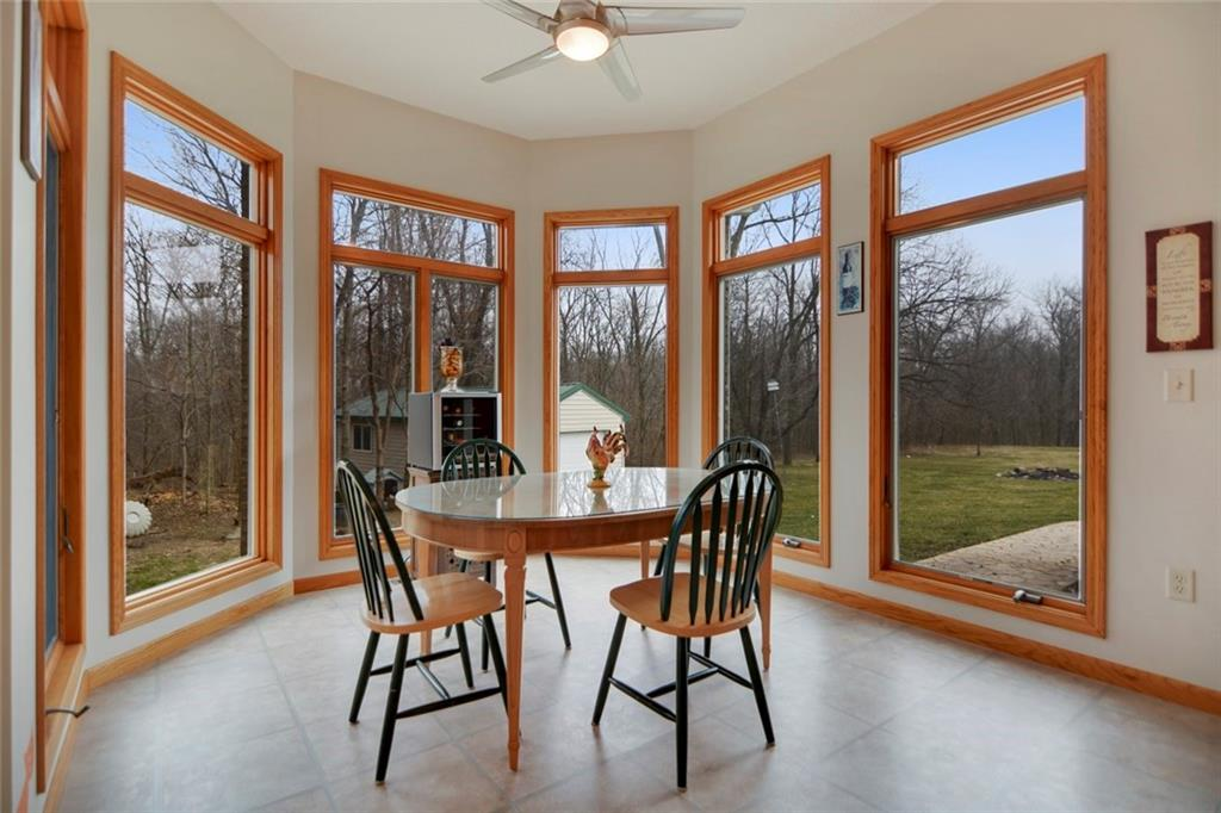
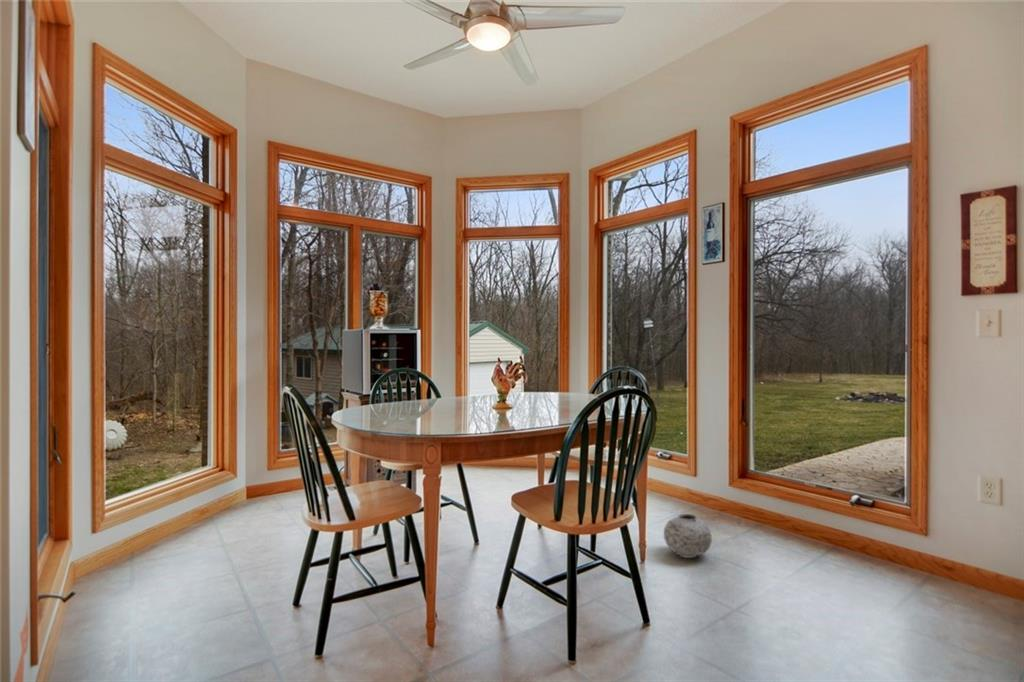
+ vase [663,513,713,559]
